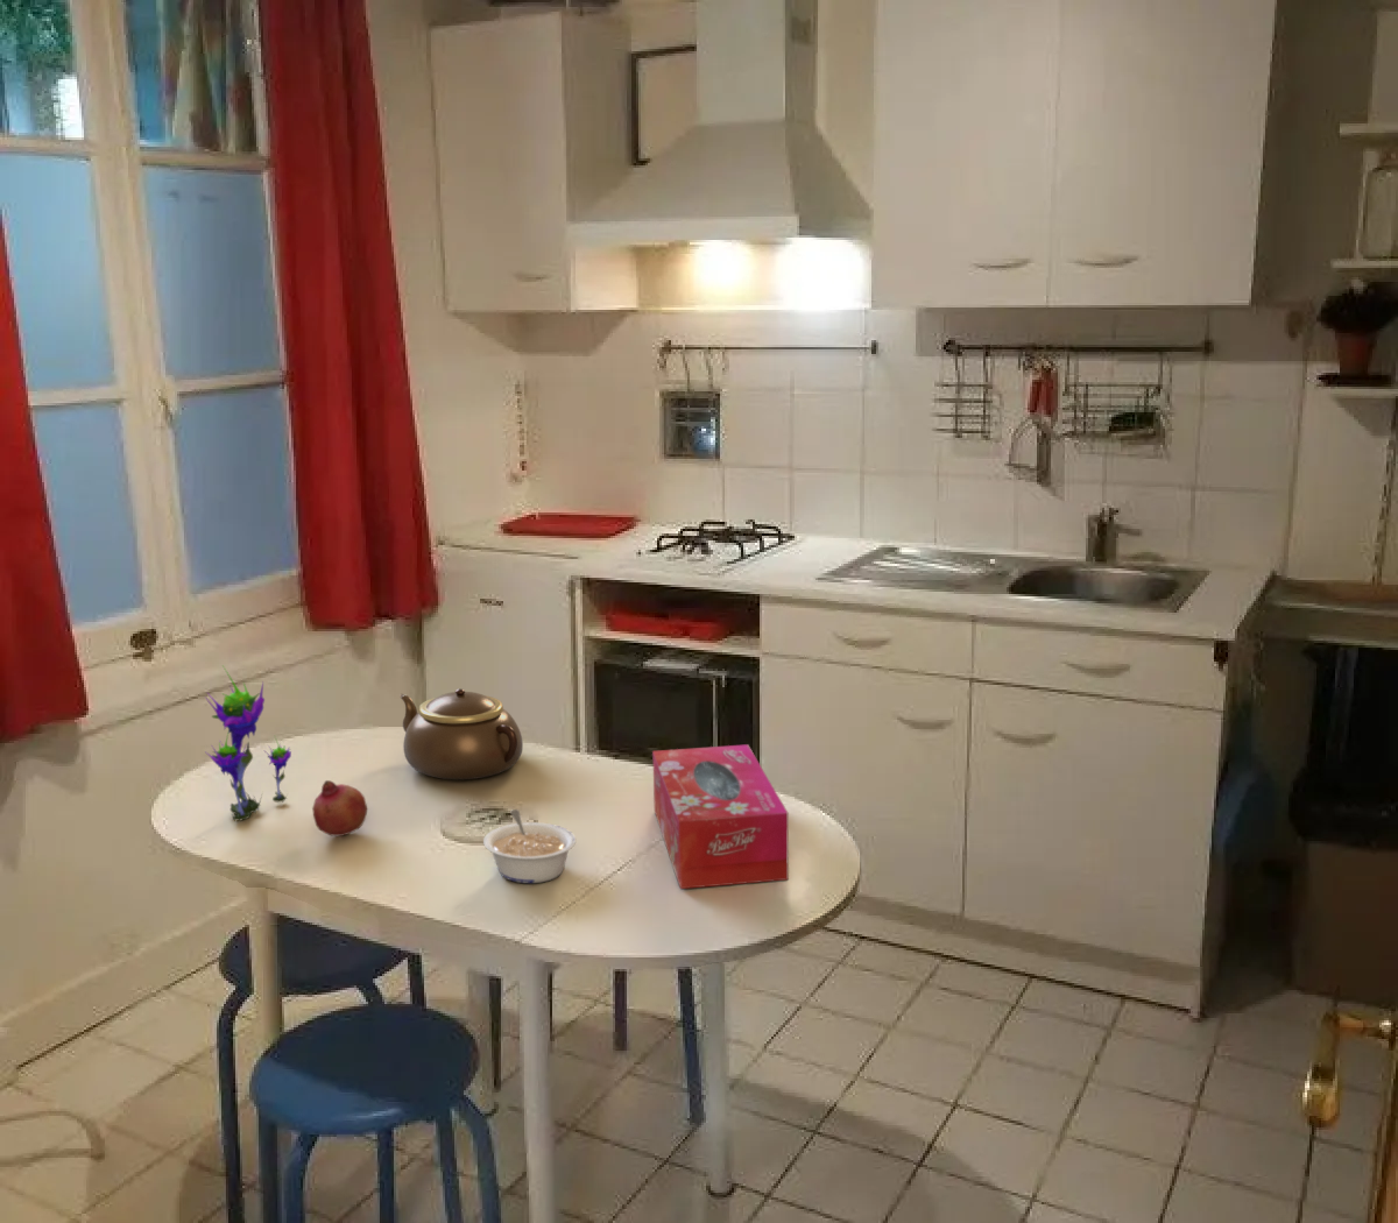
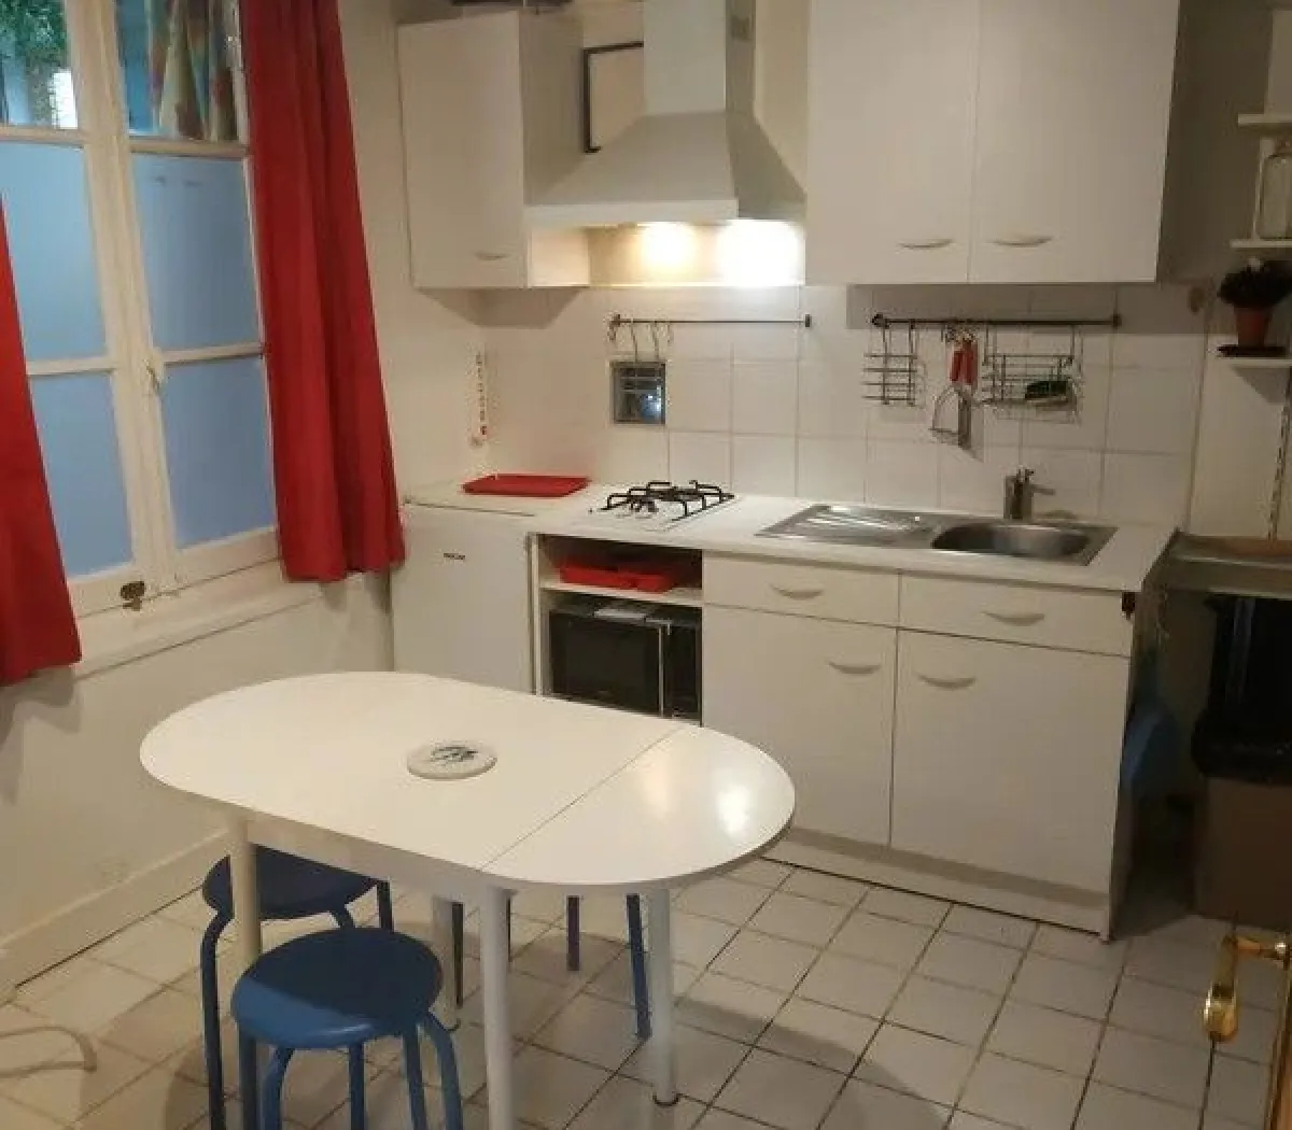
- flower [204,667,292,822]
- legume [483,808,577,884]
- fruit [311,780,369,838]
- tissue box [651,743,789,890]
- teapot [398,687,524,781]
